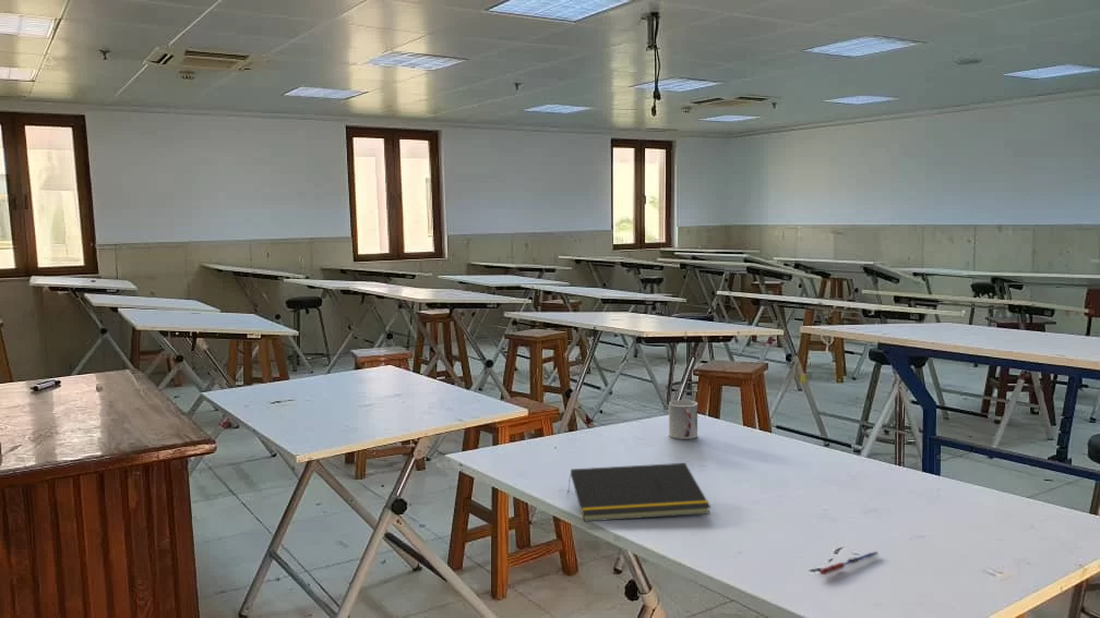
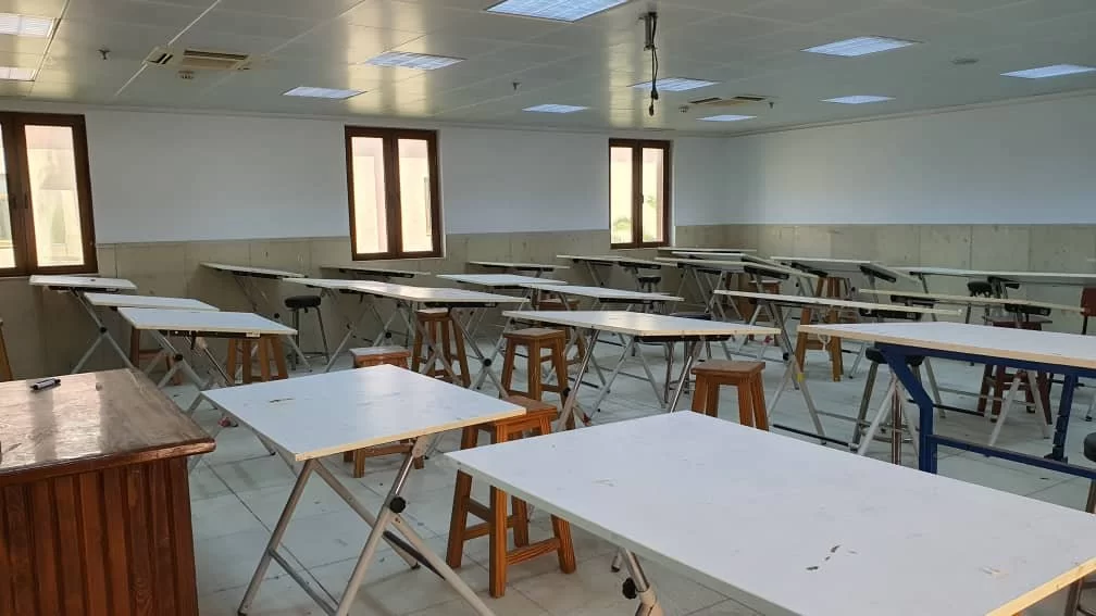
- pen [817,550,880,575]
- notepad [567,462,712,523]
- cup [668,399,698,440]
